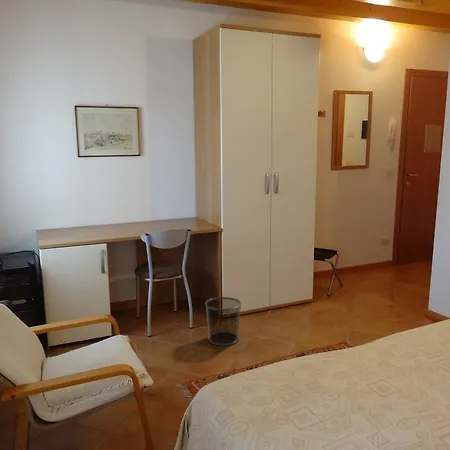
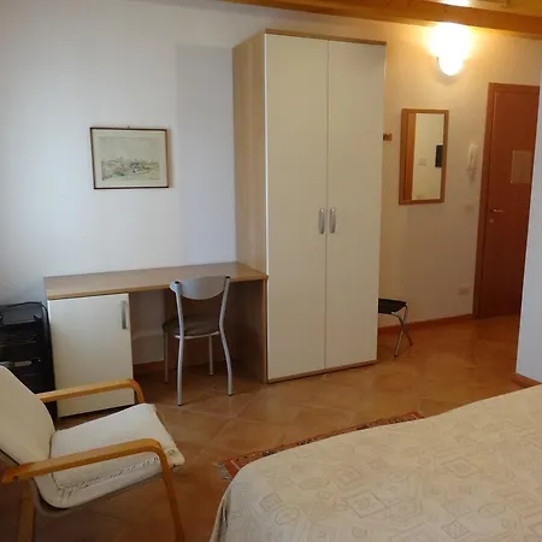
- waste bin [204,296,242,346]
